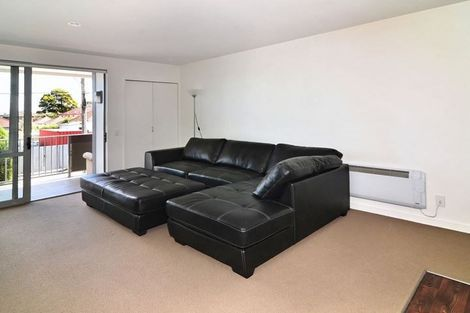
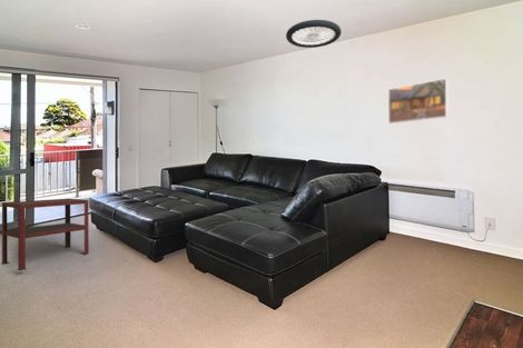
+ side table [0,198,90,271]
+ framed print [387,77,448,125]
+ ceiling light [285,19,343,49]
